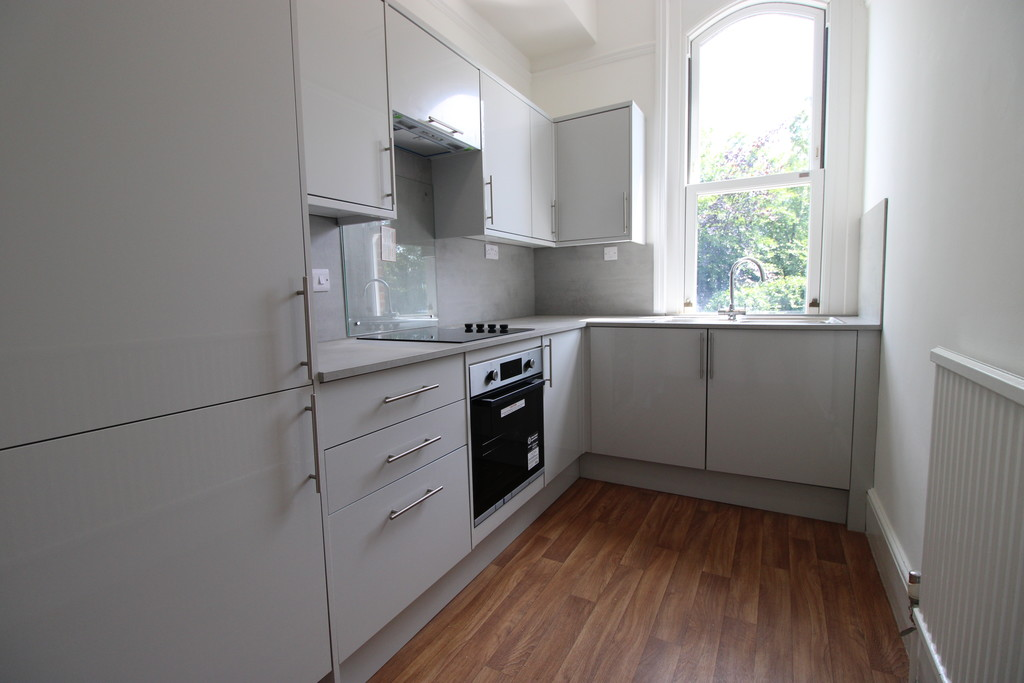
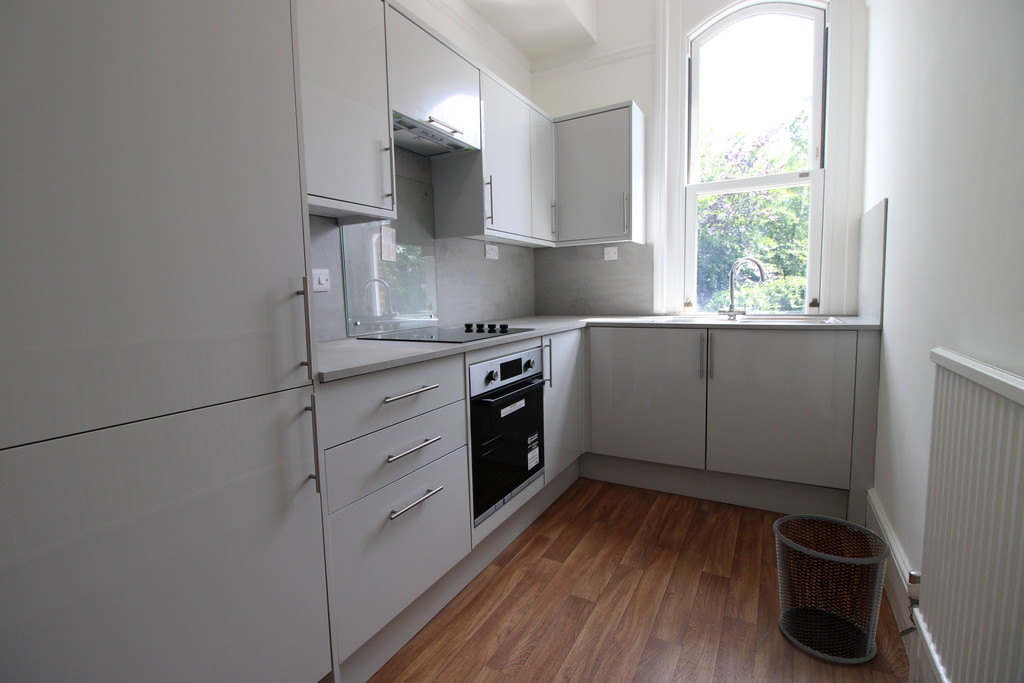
+ waste bin [772,513,892,664]
